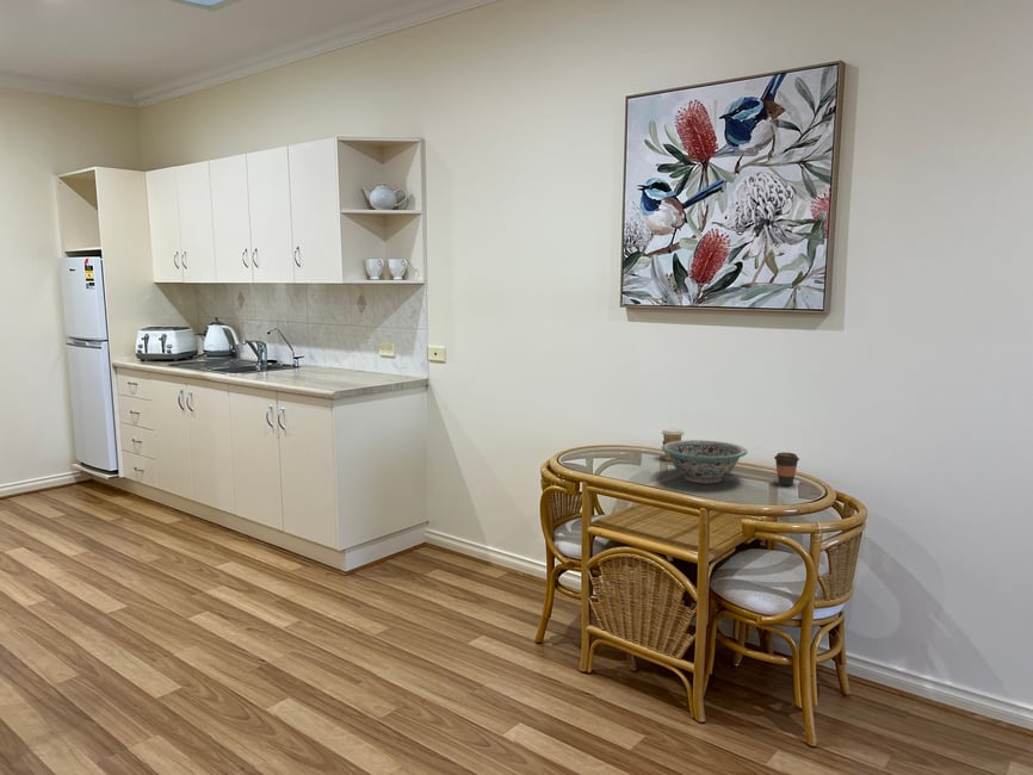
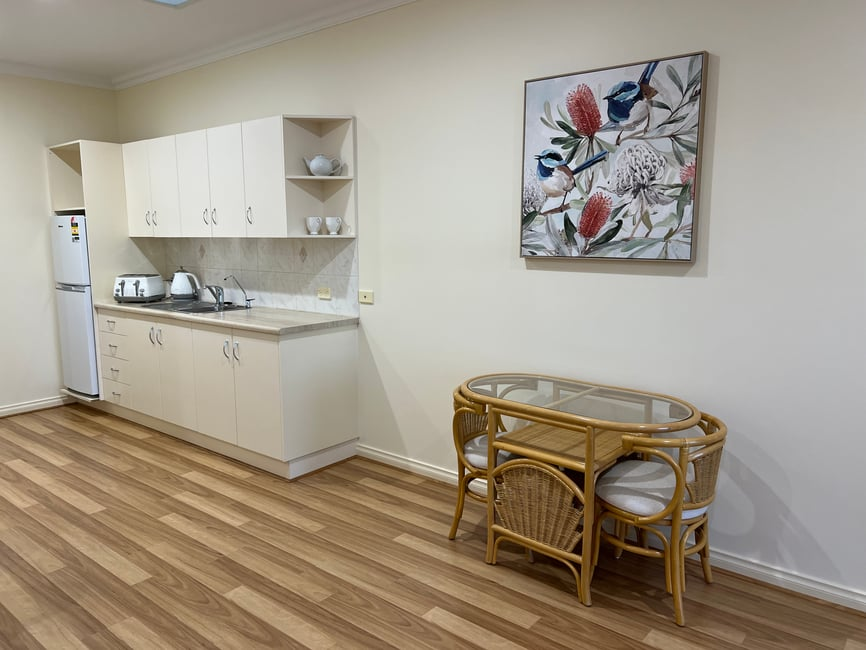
- coffee cup [773,452,800,486]
- decorative bowl [661,439,748,484]
- coffee cup [661,427,685,461]
